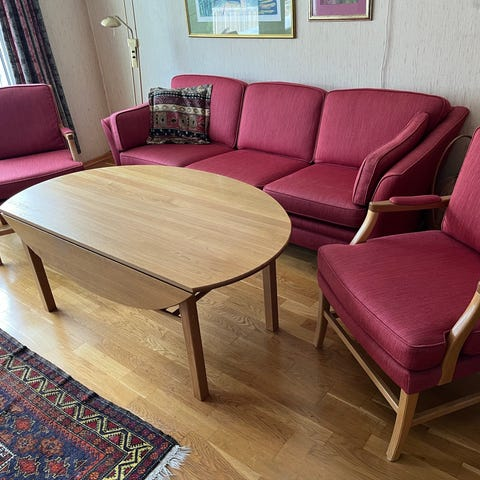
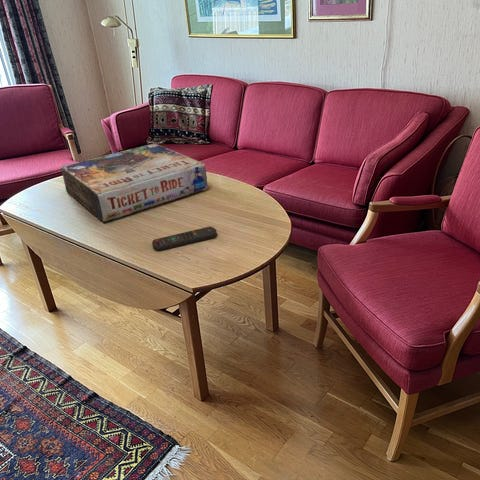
+ board game [60,142,209,223]
+ remote control [151,226,218,252]
